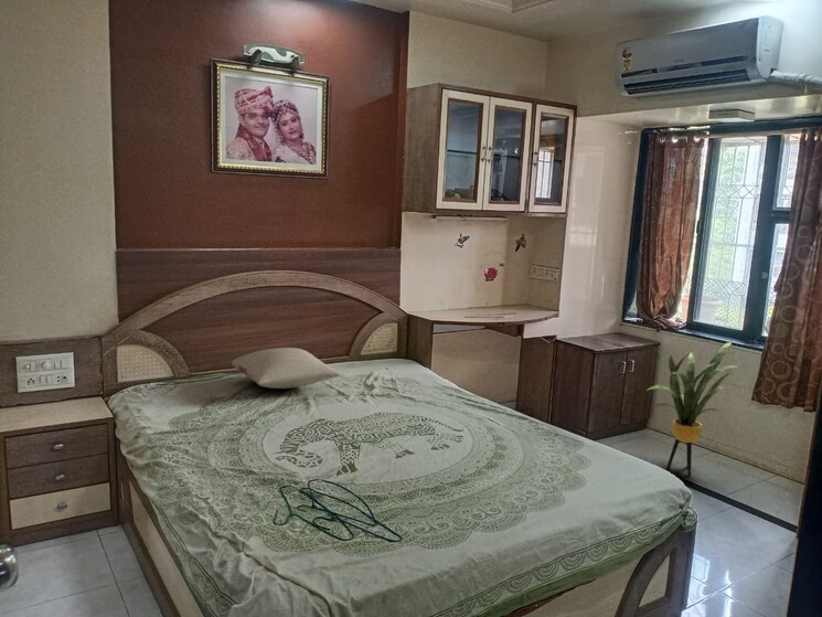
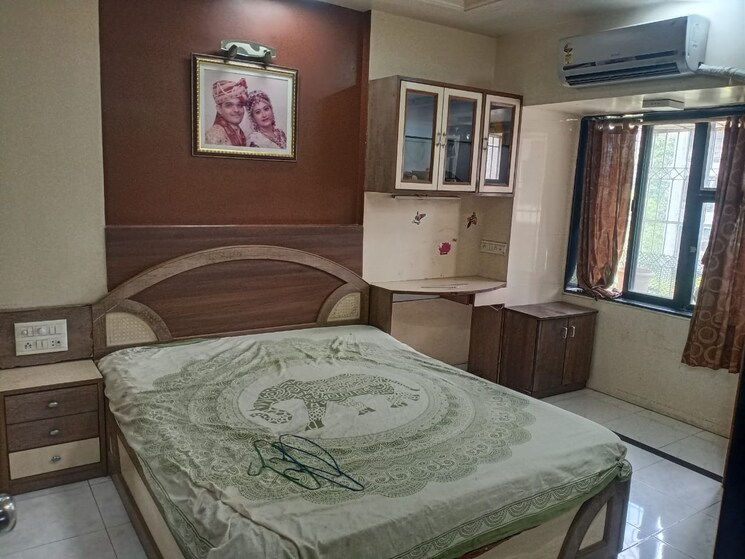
- pillow [231,347,341,390]
- house plant [645,340,740,477]
